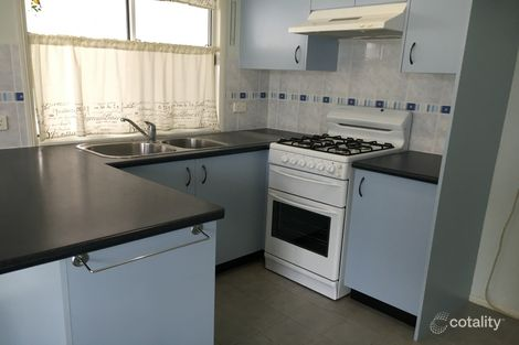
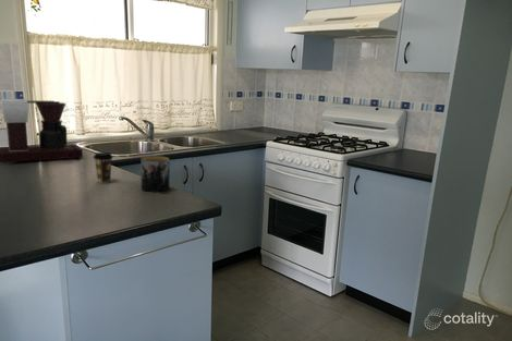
+ mug [139,155,170,193]
+ coffee maker [0,98,84,163]
+ coffee cup [93,151,114,184]
